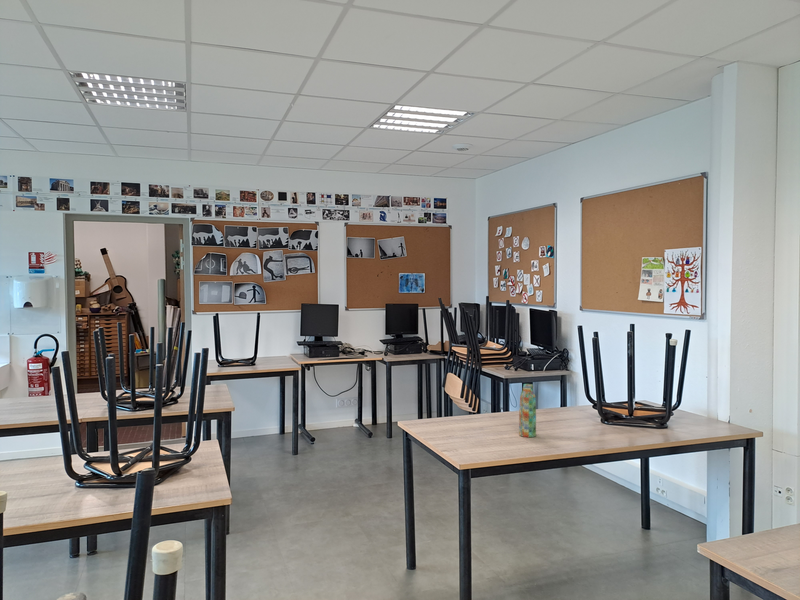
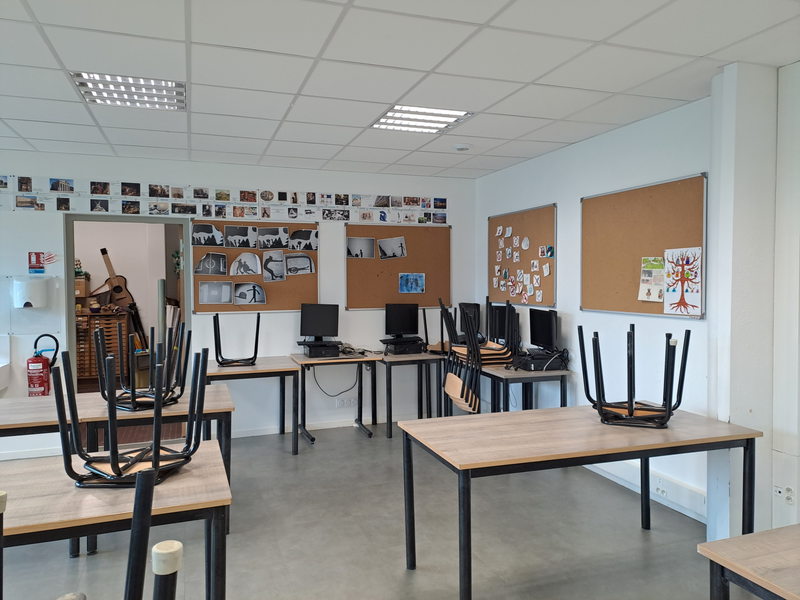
- water bottle [518,383,537,438]
